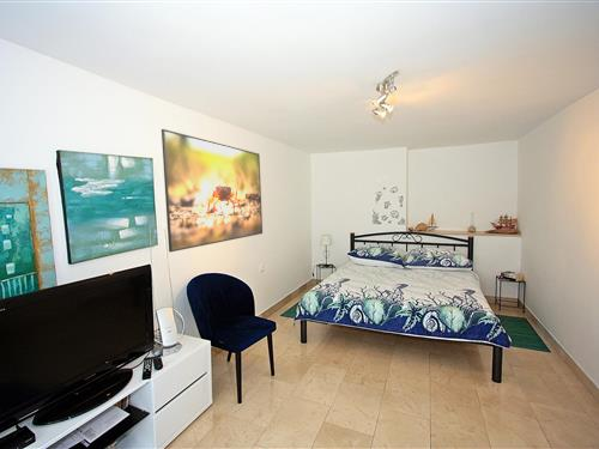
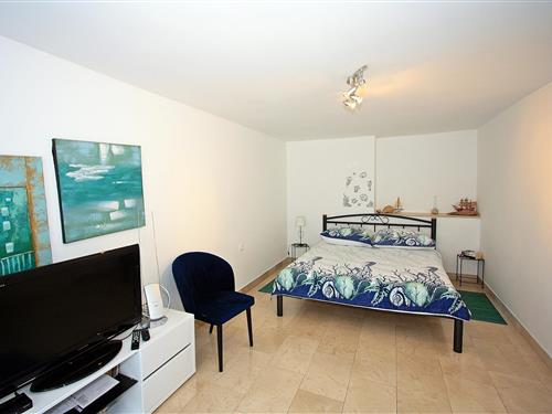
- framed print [161,128,264,253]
